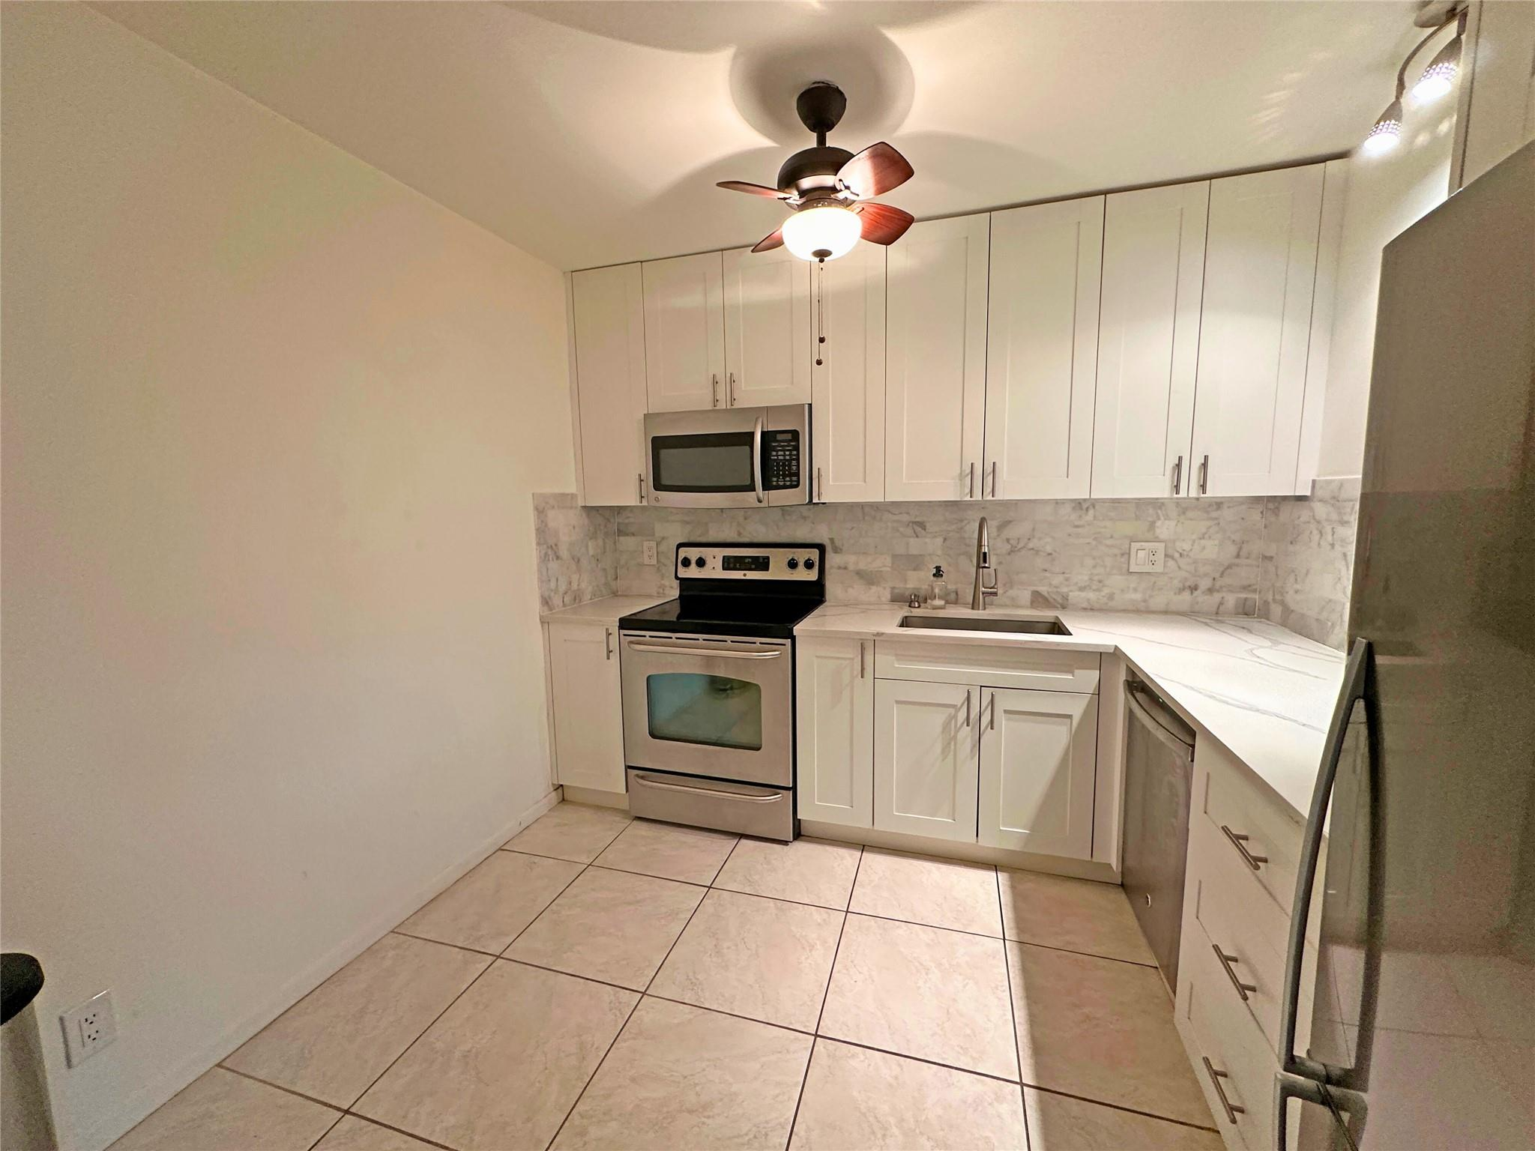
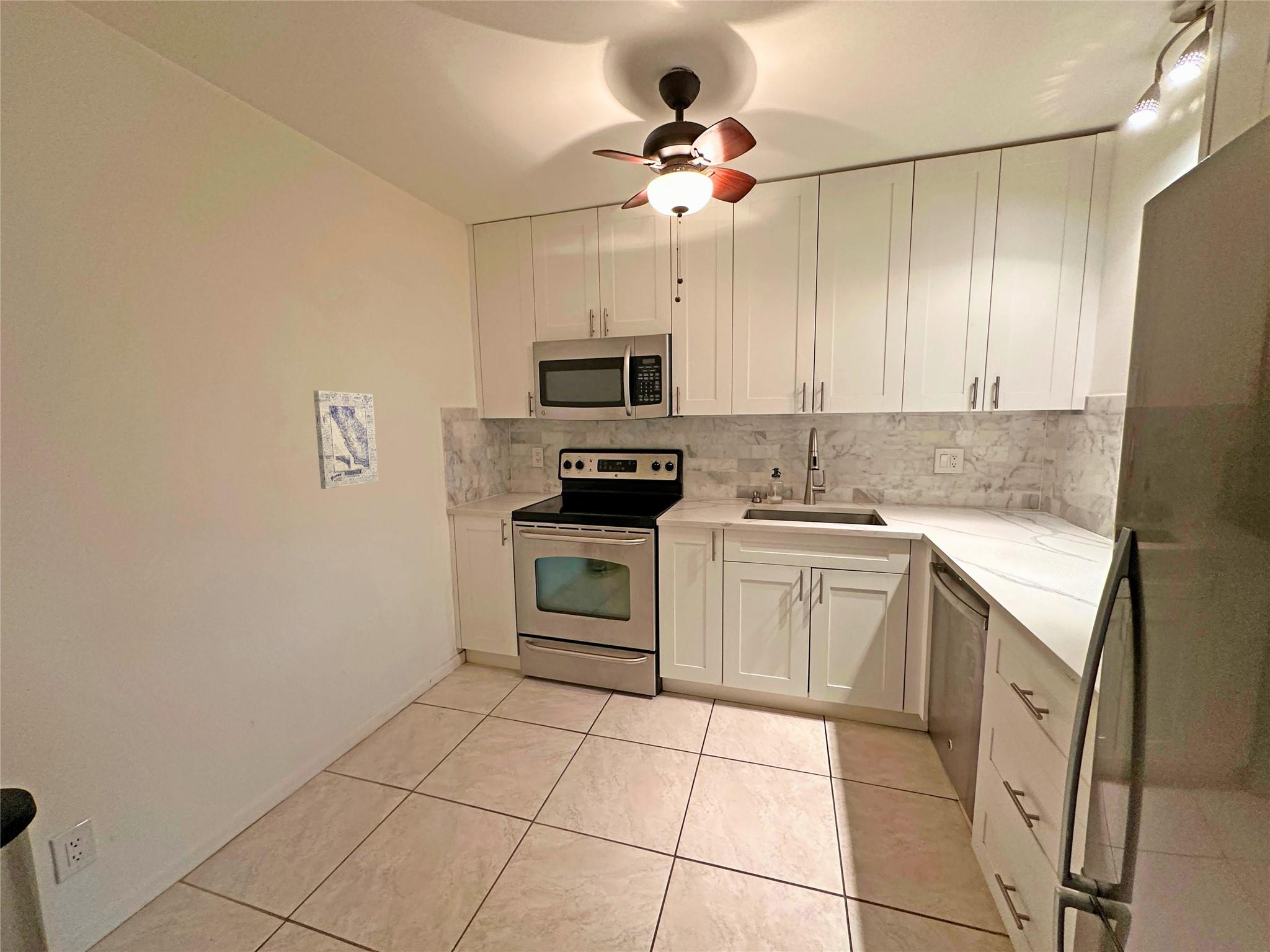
+ wall art [313,390,379,490]
